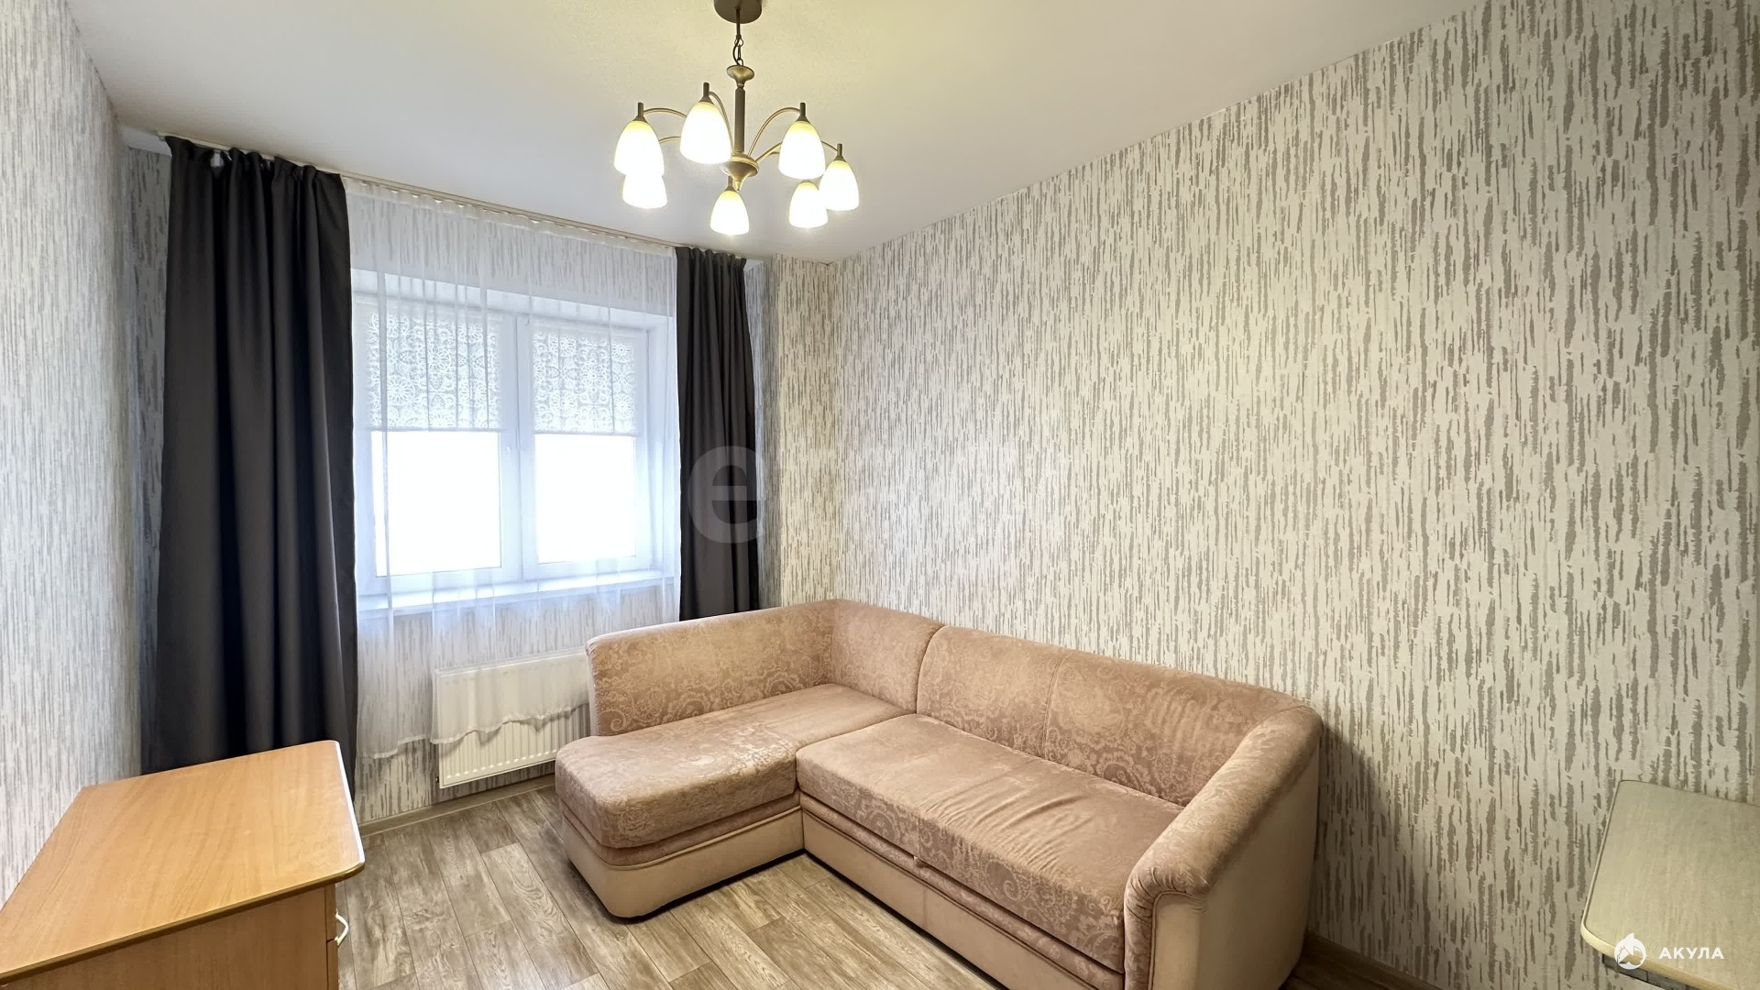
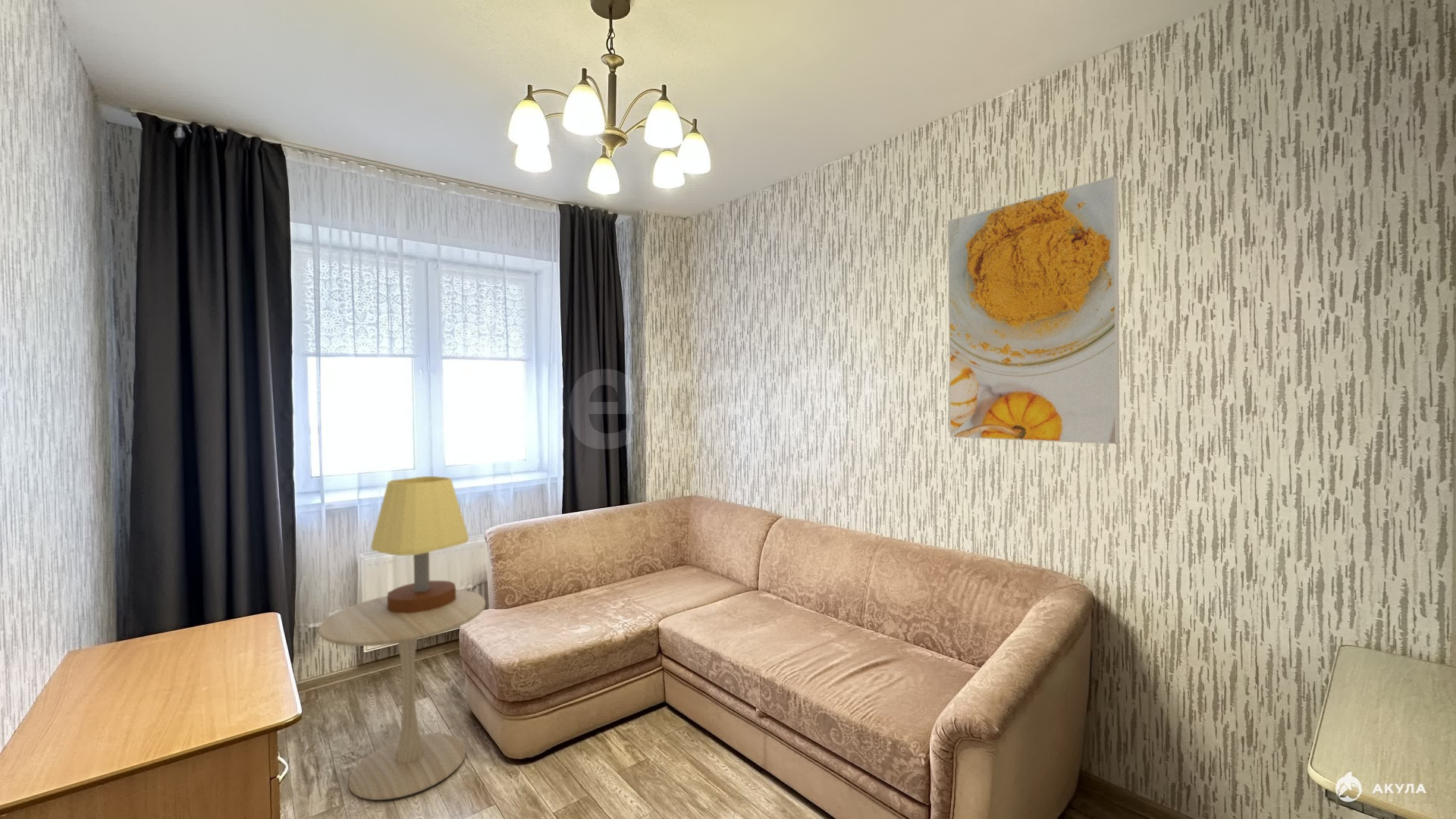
+ side table [318,588,486,801]
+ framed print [947,175,1120,445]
+ table lamp [371,475,469,613]
